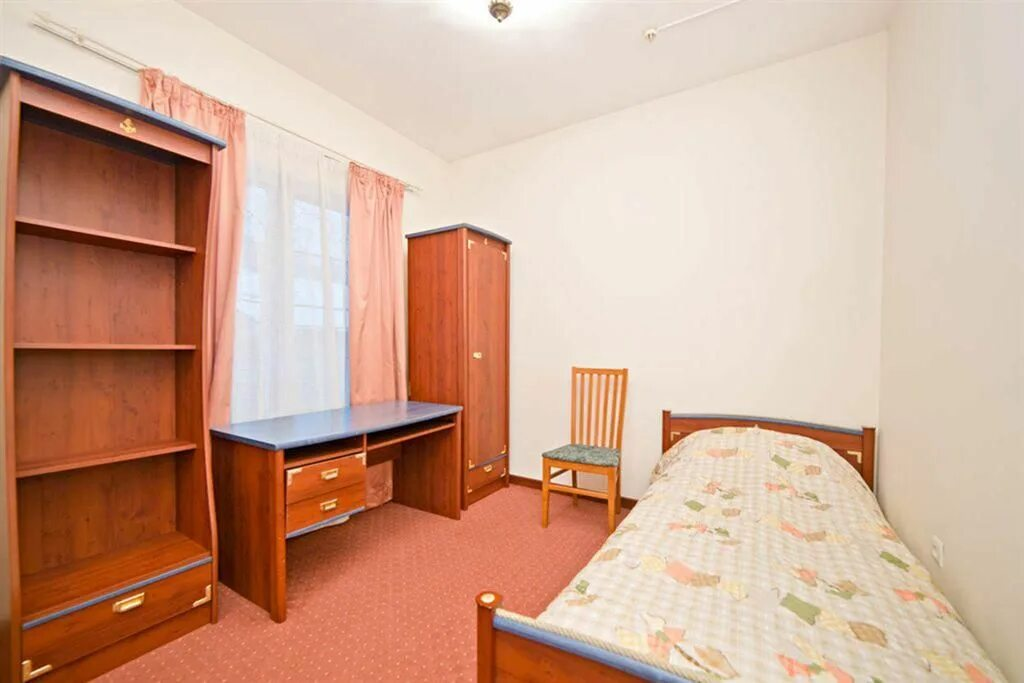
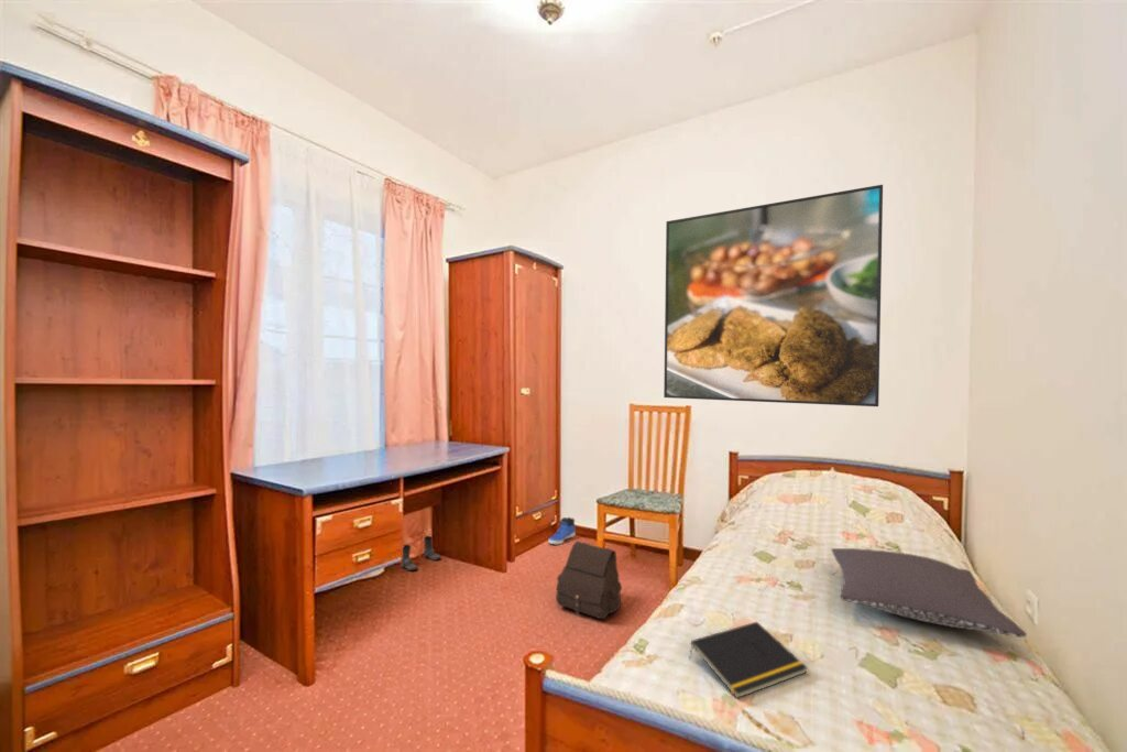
+ notepad [688,621,809,699]
+ satchel [555,541,623,620]
+ sneaker [547,516,577,545]
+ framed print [663,184,884,407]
+ boots [400,535,441,571]
+ pillow [830,547,1028,639]
